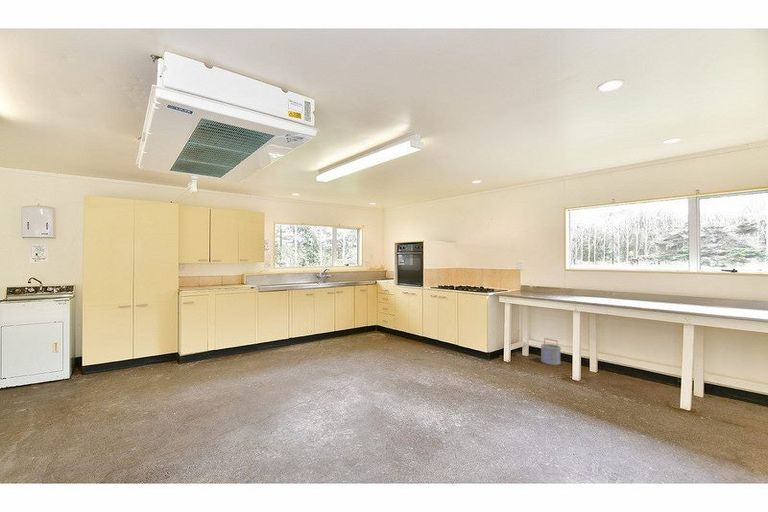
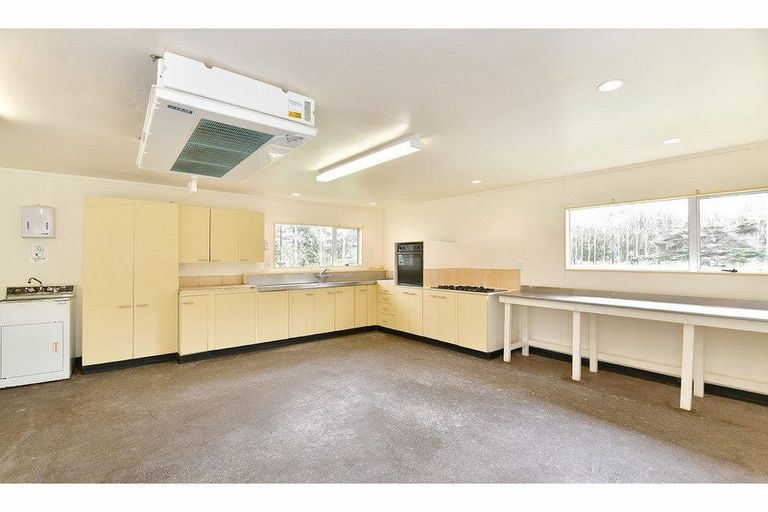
- bucket [540,337,562,366]
